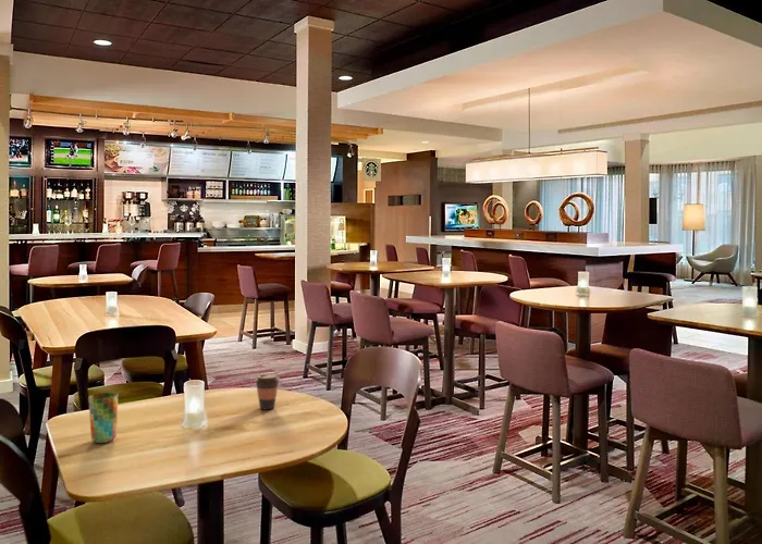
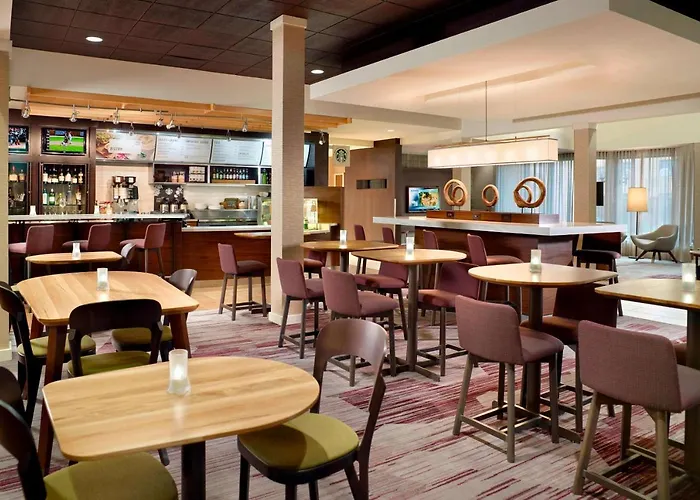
- cup [87,392,119,444]
- coffee cup [254,373,281,410]
